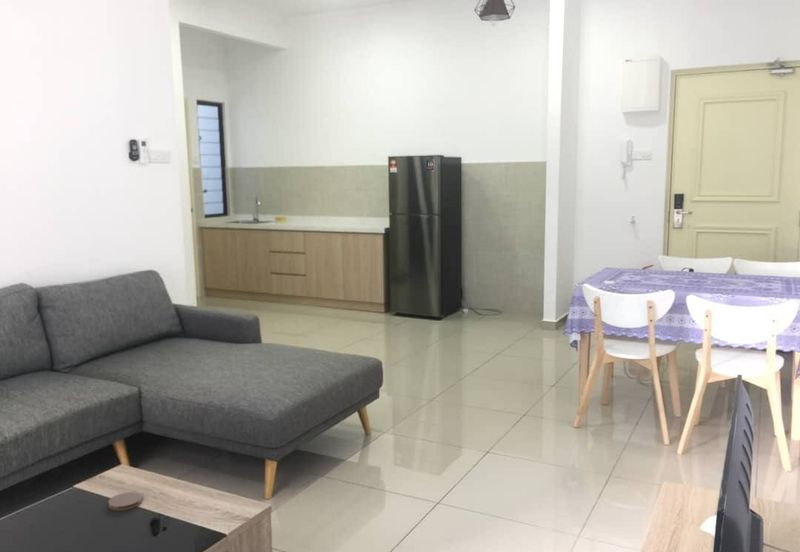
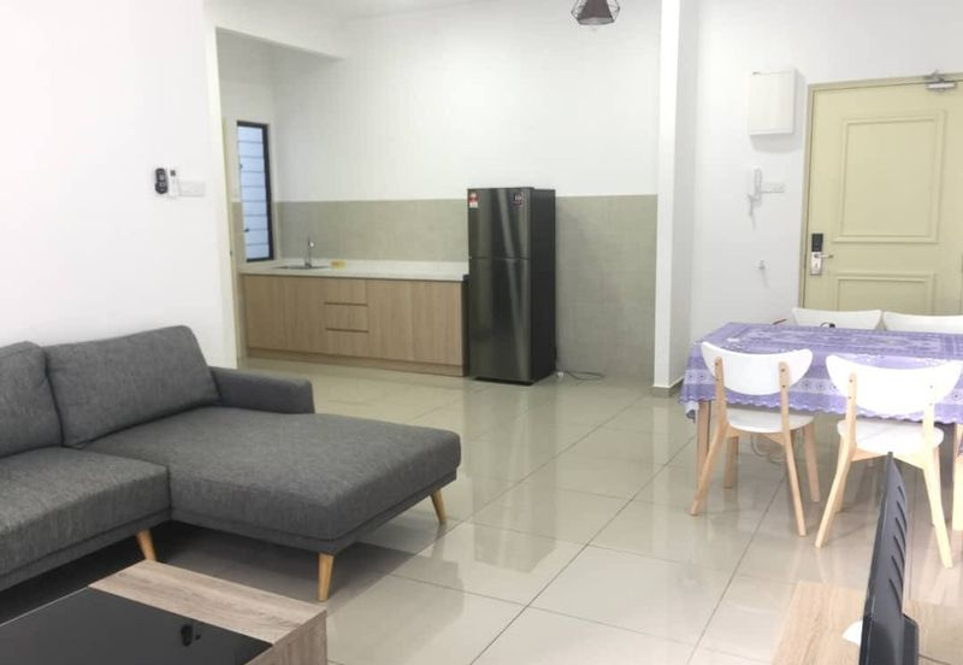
- coaster [108,491,143,512]
